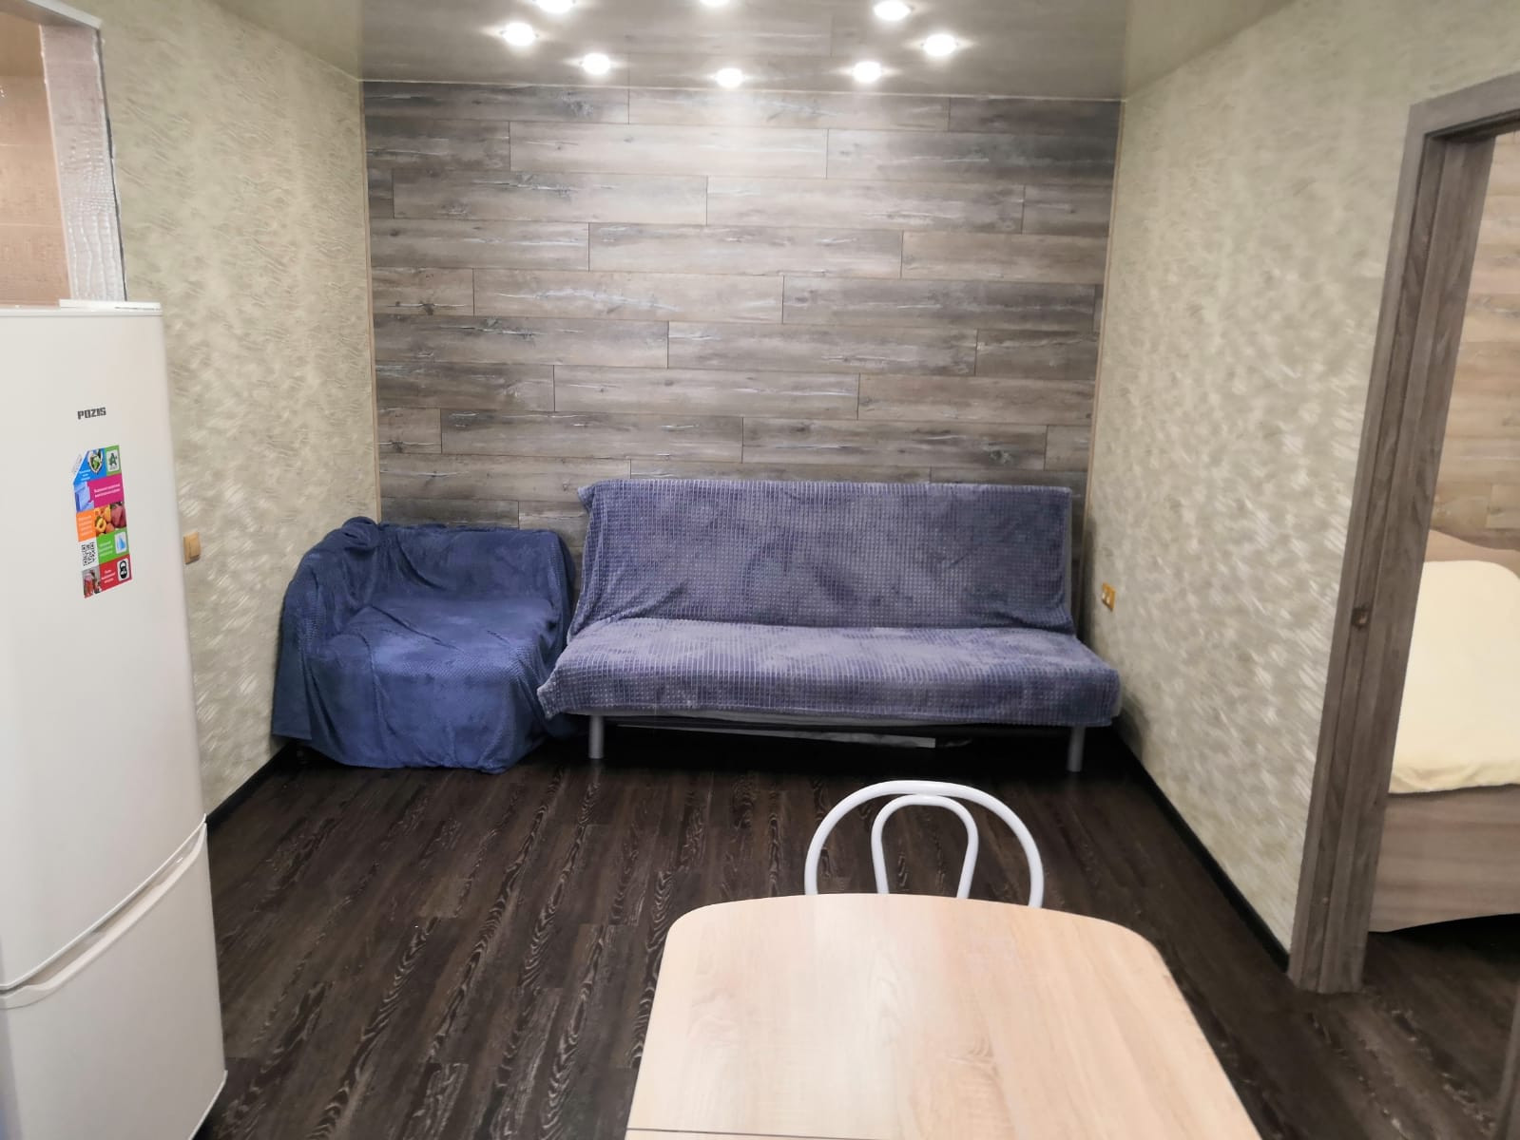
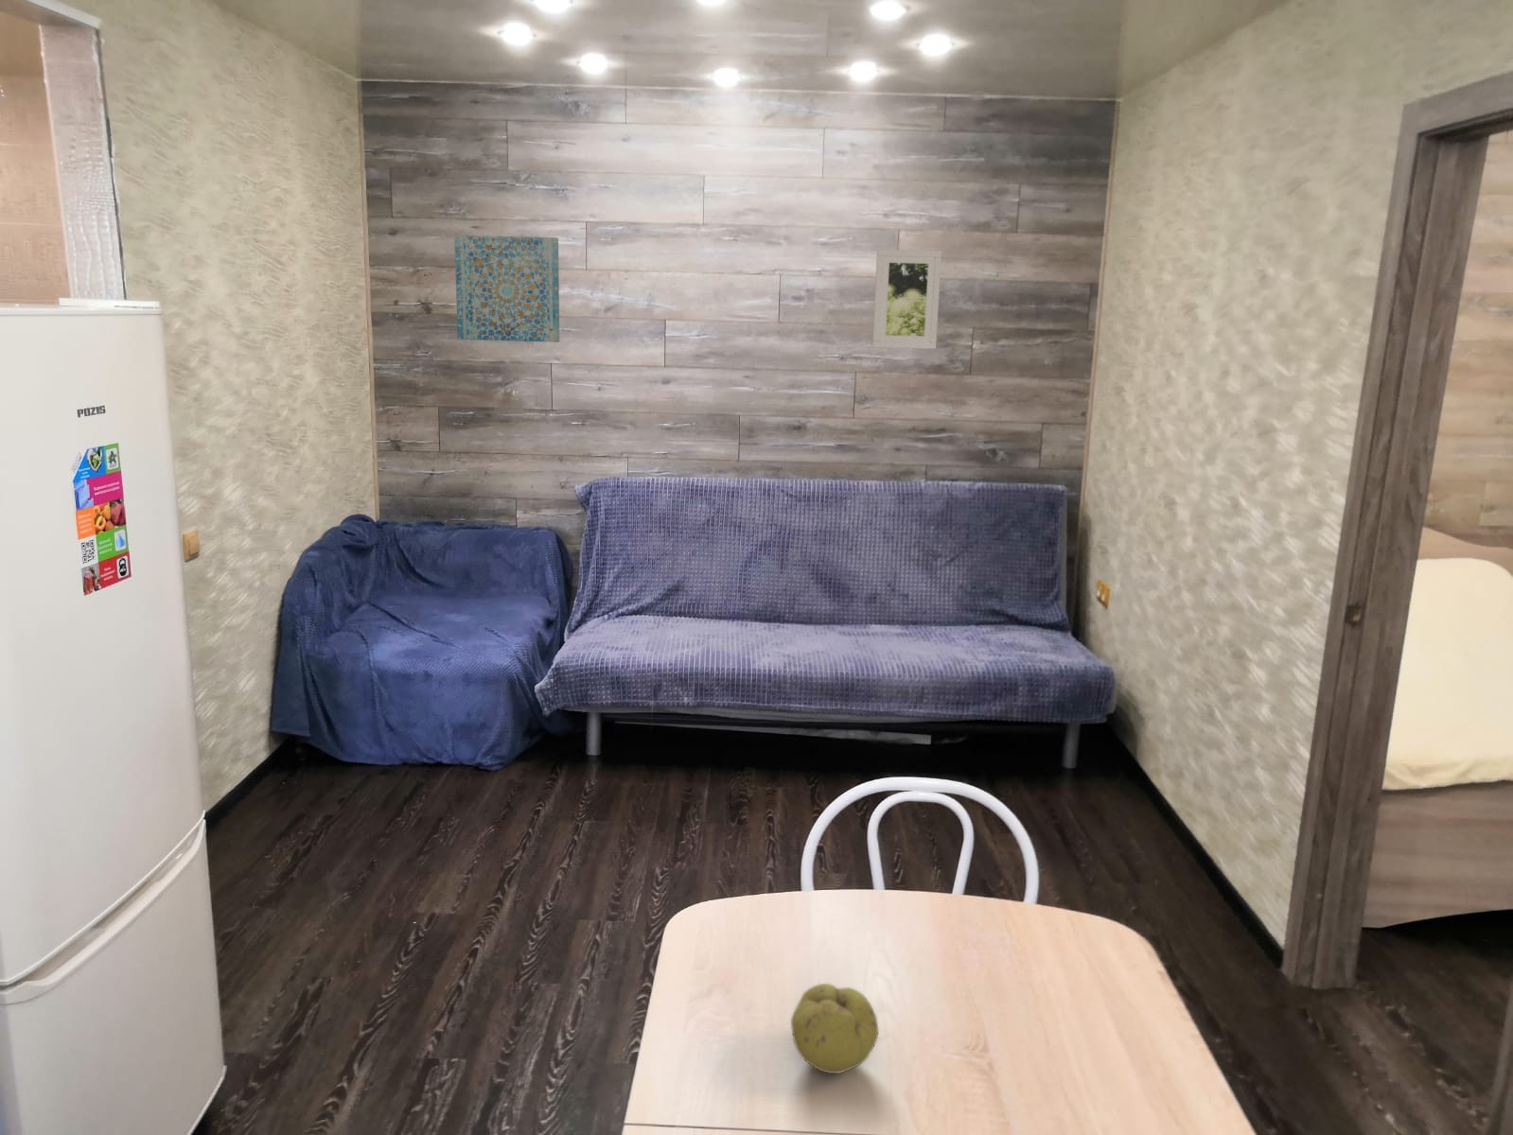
+ fruit [790,982,879,1074]
+ wall art [453,235,560,343]
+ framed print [872,249,942,351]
